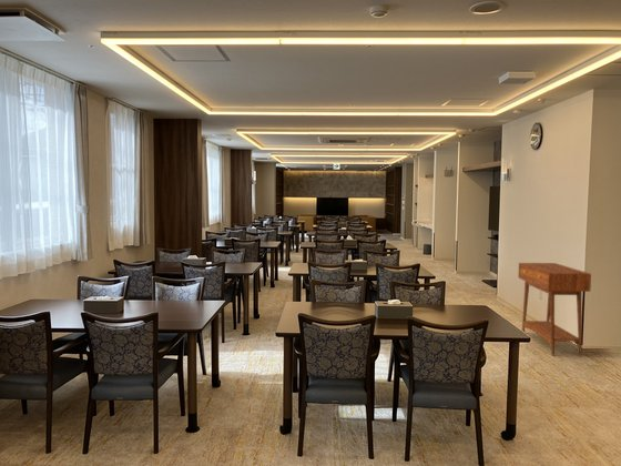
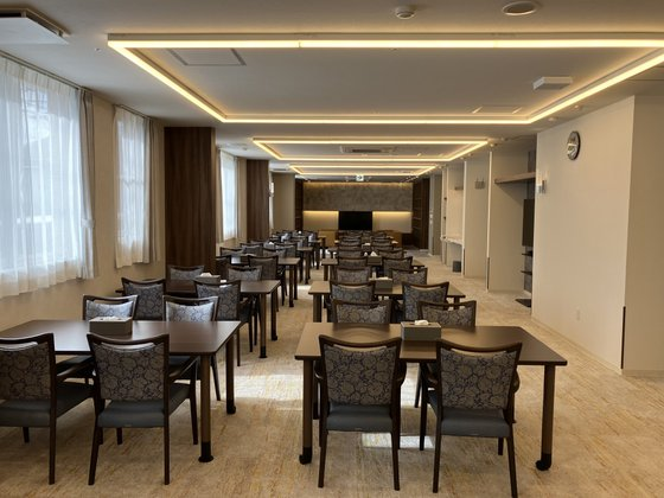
- console table [517,262,592,357]
